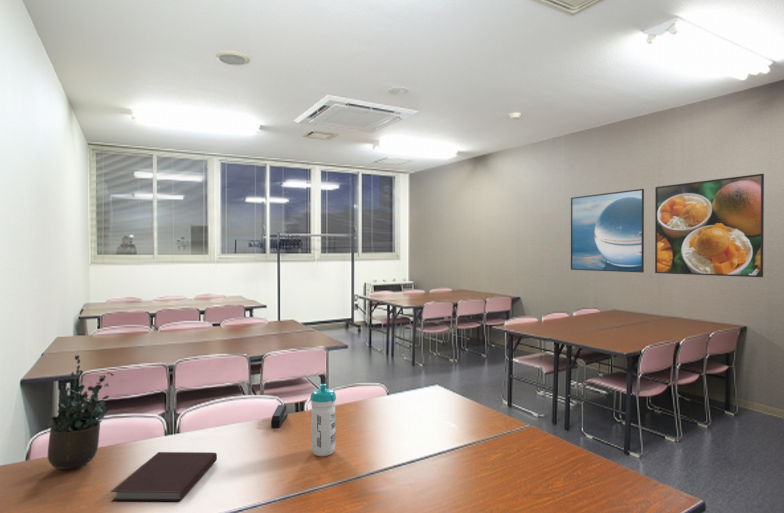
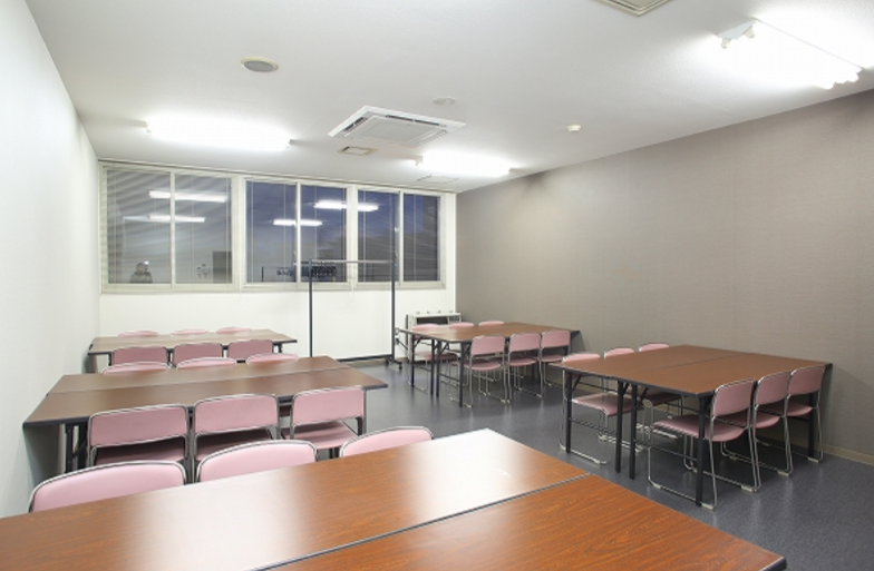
- stapler [270,404,288,429]
- notebook [110,451,218,503]
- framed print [570,188,645,274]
- potted plant [44,354,114,472]
- water bottle [309,383,337,457]
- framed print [654,173,765,278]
